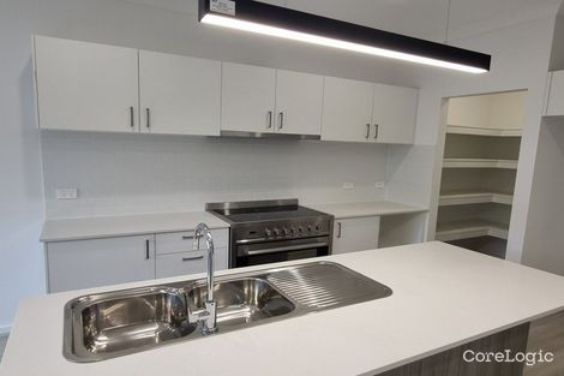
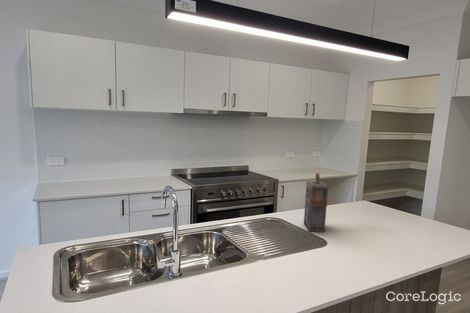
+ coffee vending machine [303,172,329,233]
